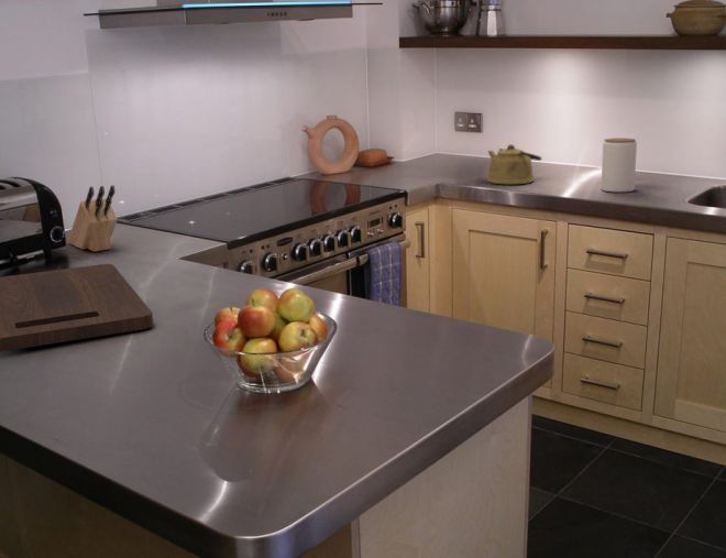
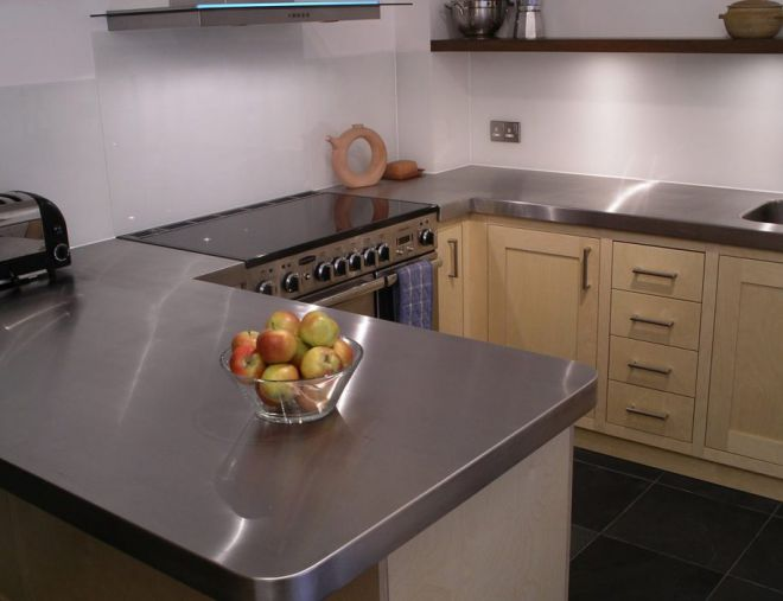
- knife block [67,184,119,253]
- kettle [486,143,543,185]
- jar [600,138,638,193]
- cutting board [0,263,154,353]
